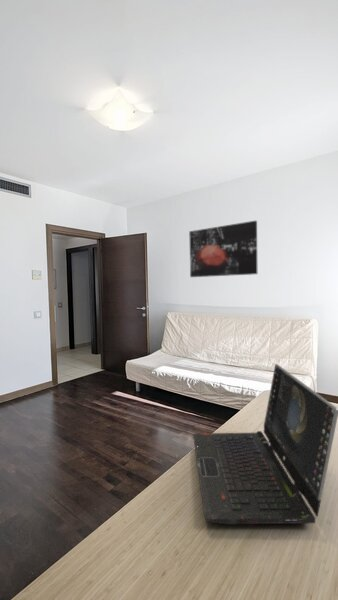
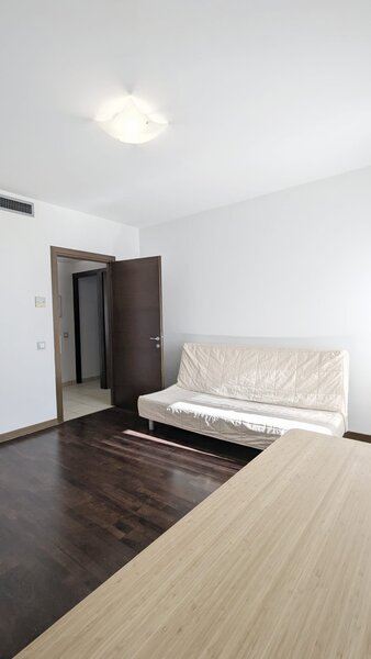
- wall art [188,220,259,278]
- laptop computer [192,363,338,525]
